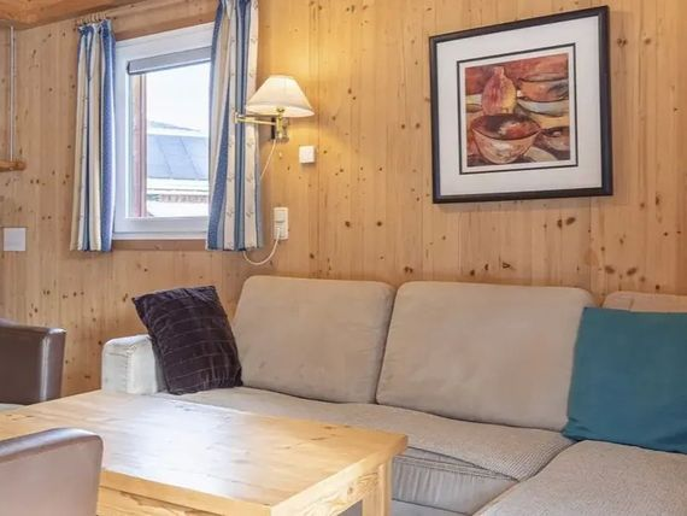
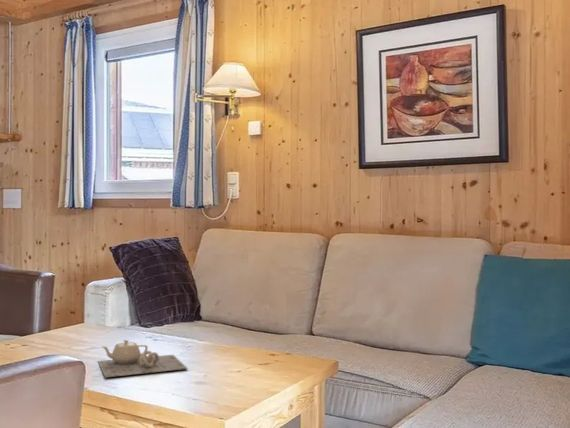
+ teapot [97,339,189,378]
